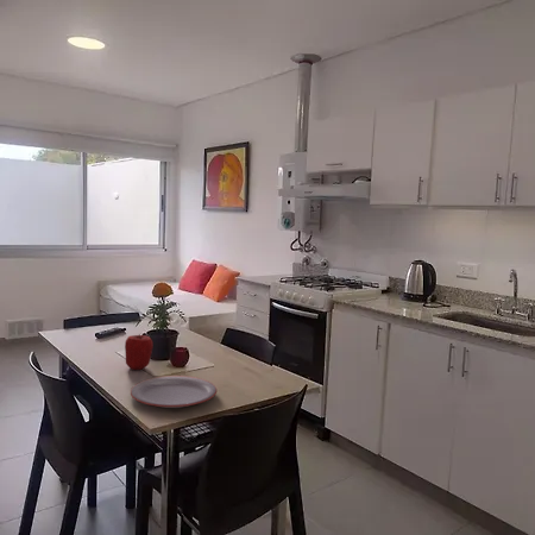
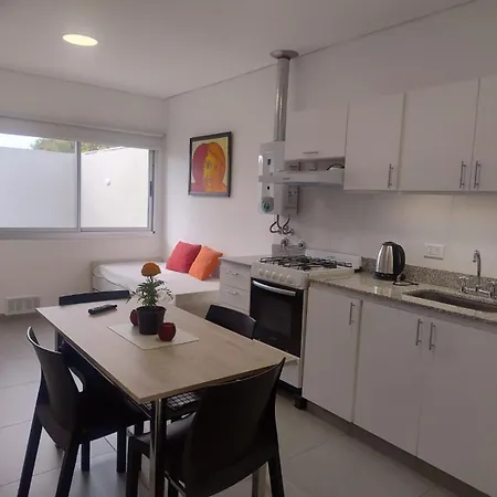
- plate [130,374,218,409]
- apple [124,334,153,371]
